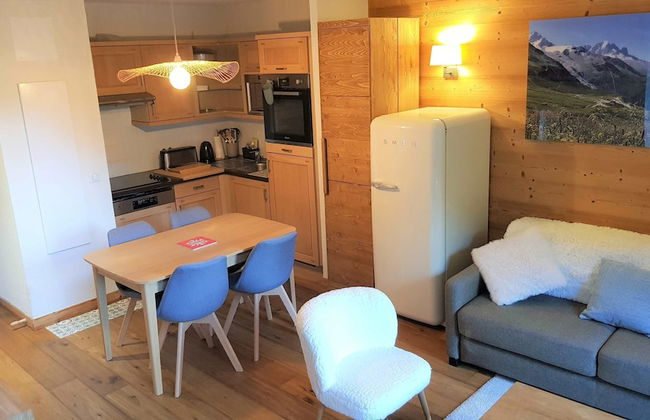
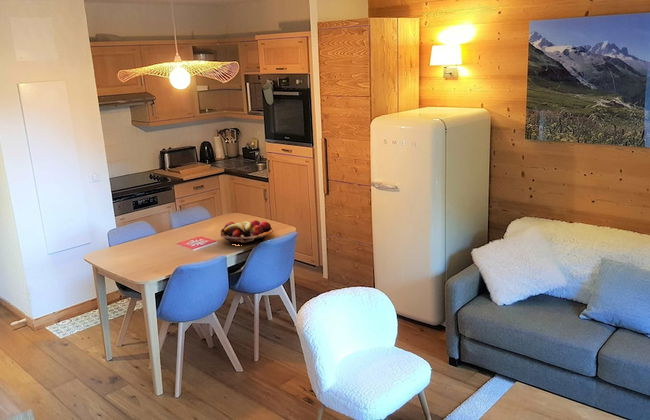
+ fruit basket [220,219,274,245]
